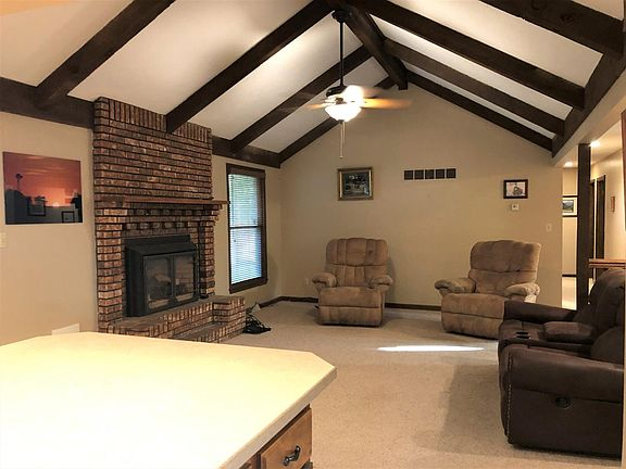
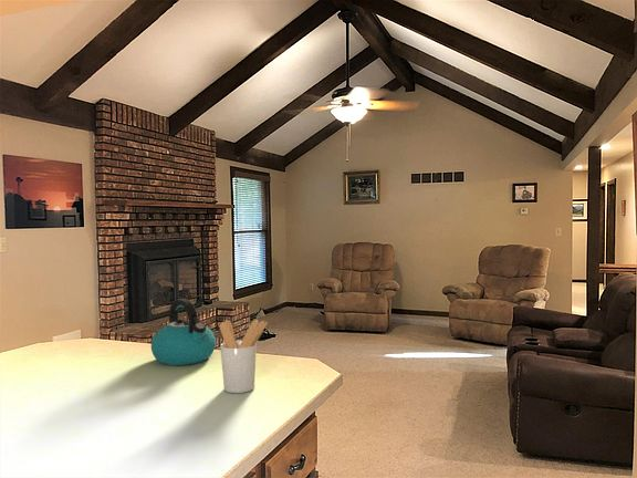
+ utensil holder [219,319,269,394]
+ kettle [150,298,217,366]
